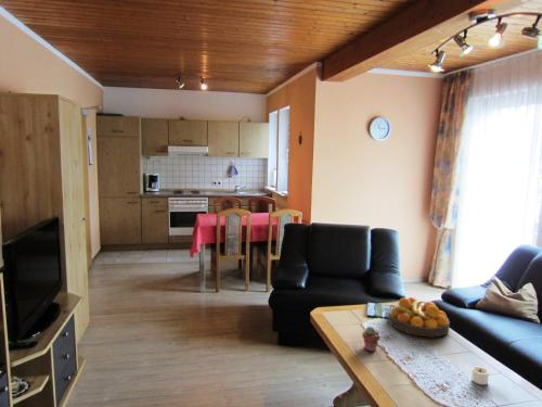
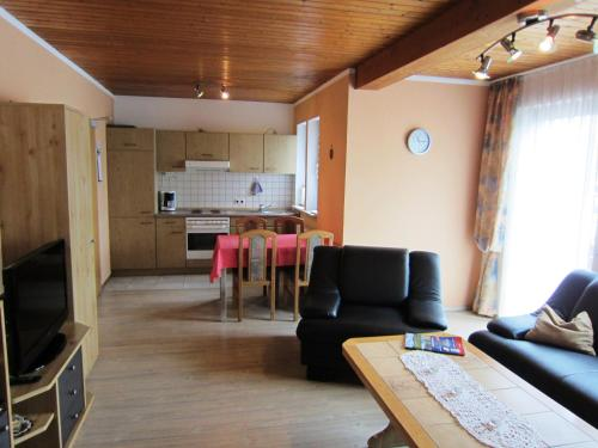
- fruit bowl [387,296,451,338]
- candle [470,366,490,386]
- potted succulent [361,326,380,353]
